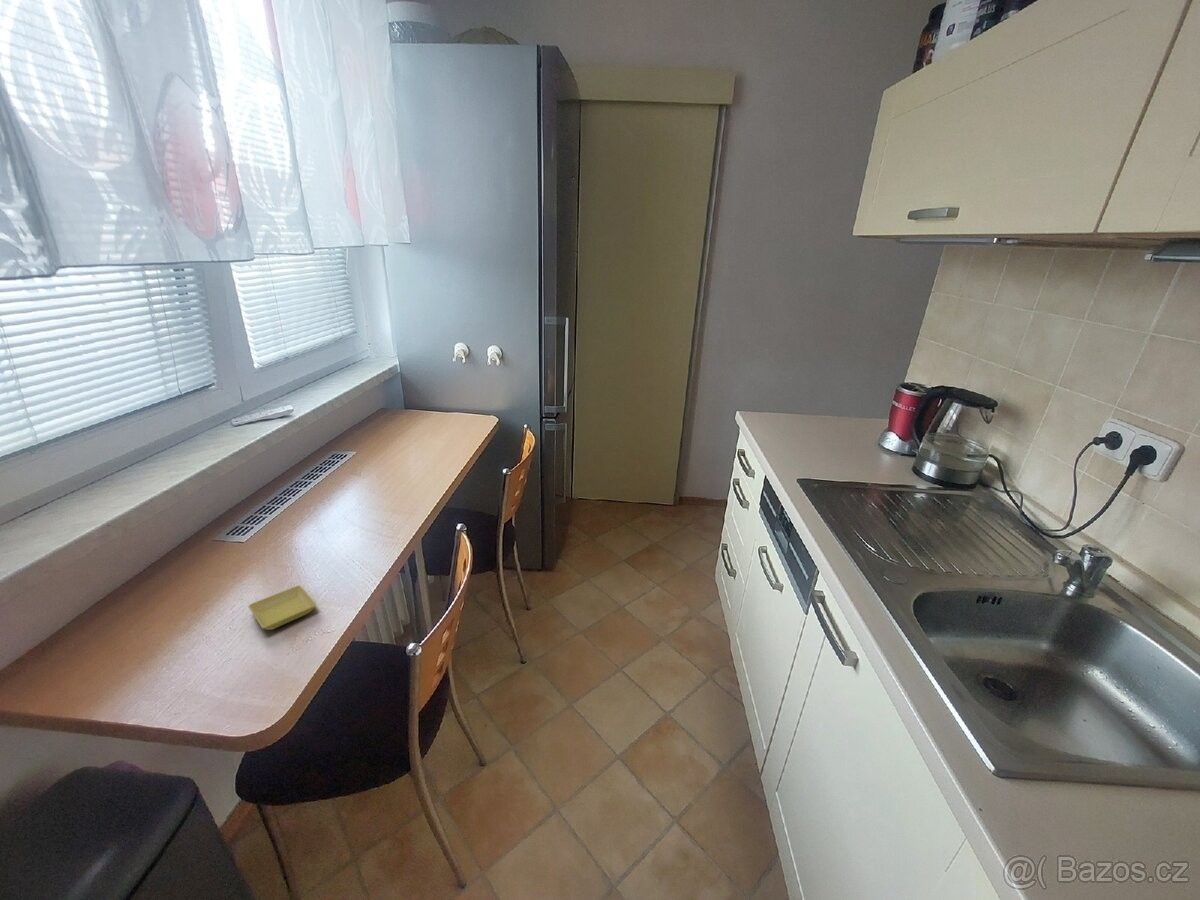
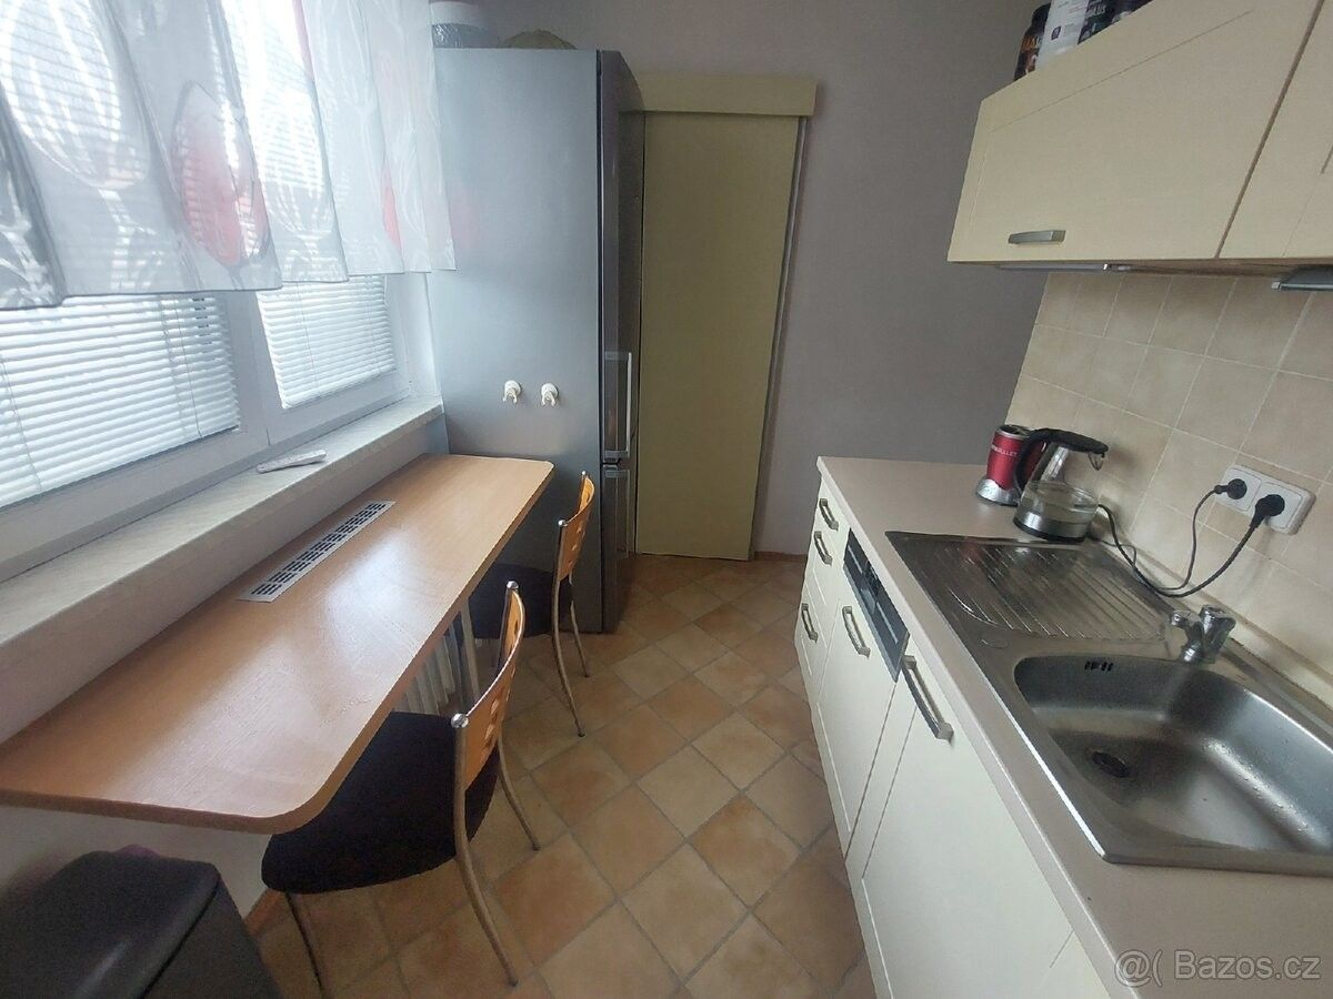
- saucer [247,584,317,631]
